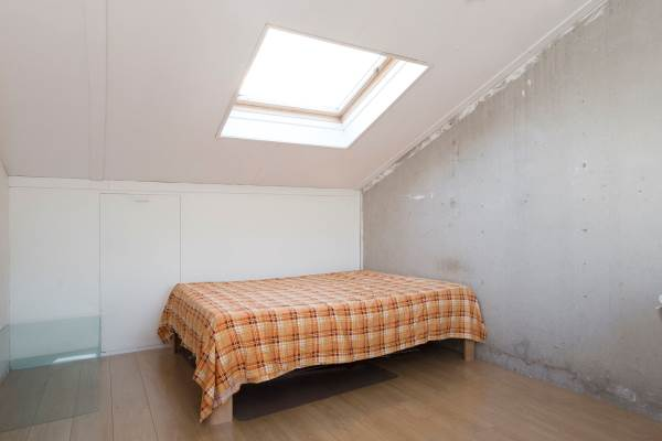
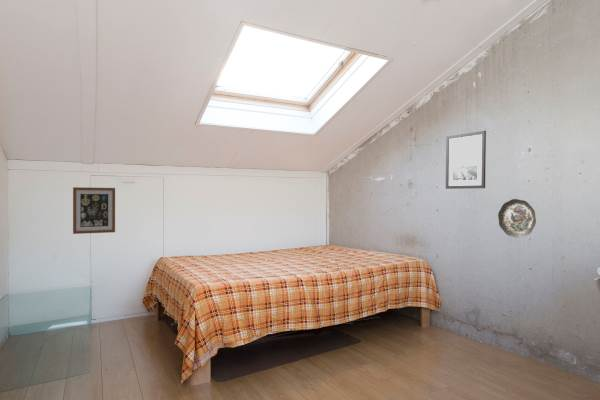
+ wall art [445,130,487,190]
+ decorative plate [497,198,537,239]
+ wall art [72,186,116,235]
